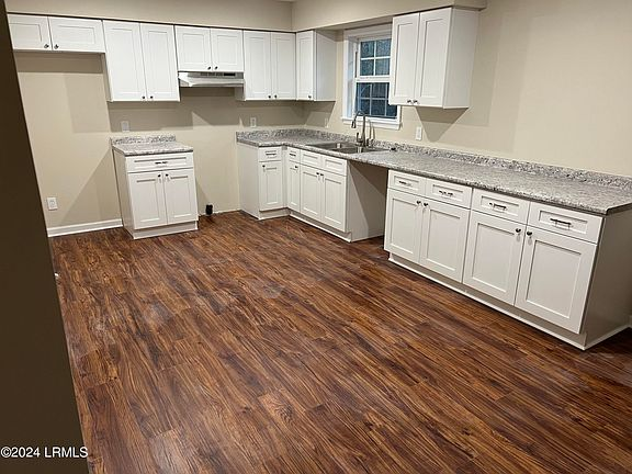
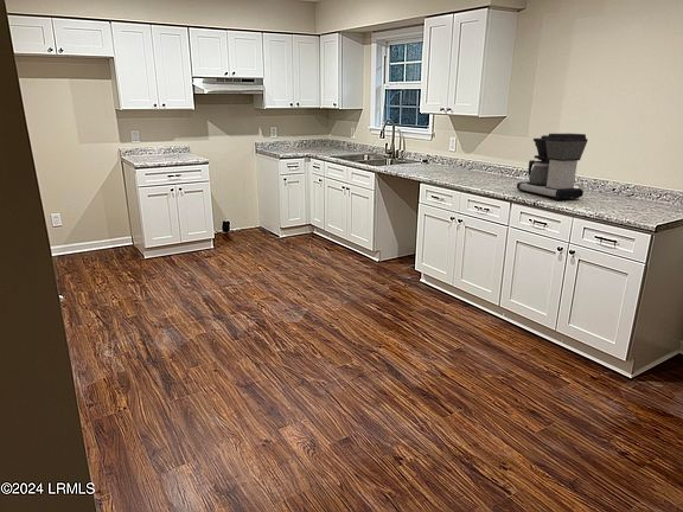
+ coffee maker [516,133,589,201]
